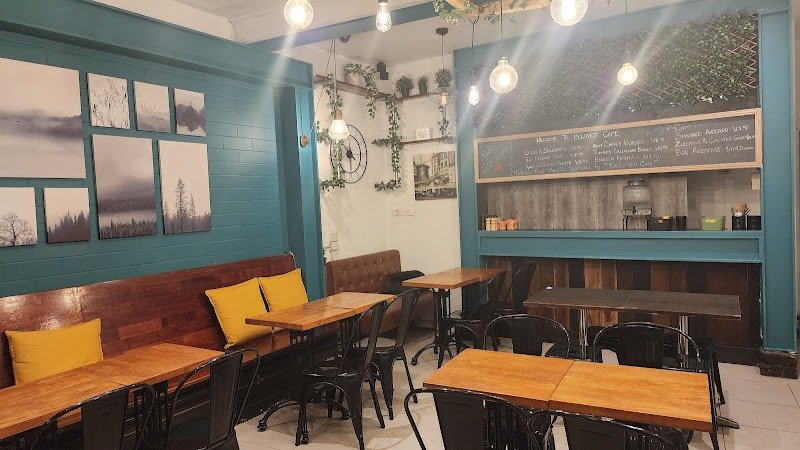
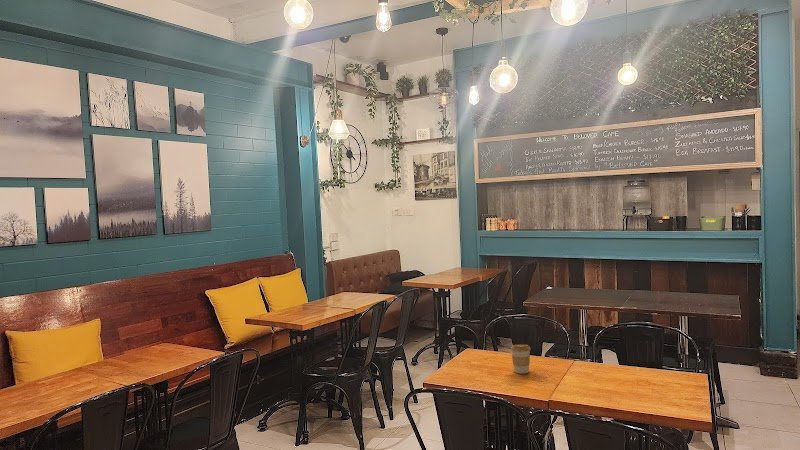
+ coffee cup [510,344,531,375]
